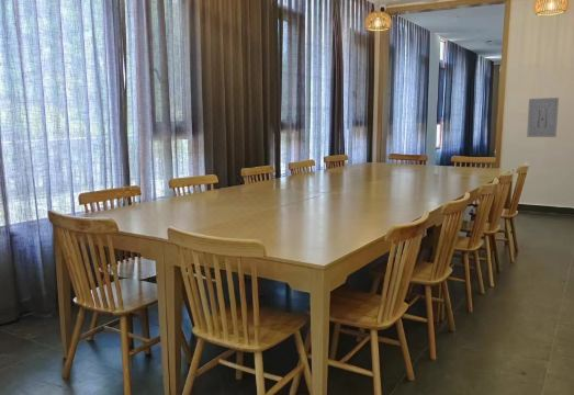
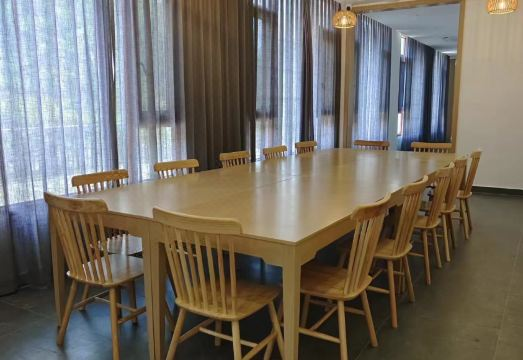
- wall art [526,97,560,138]
